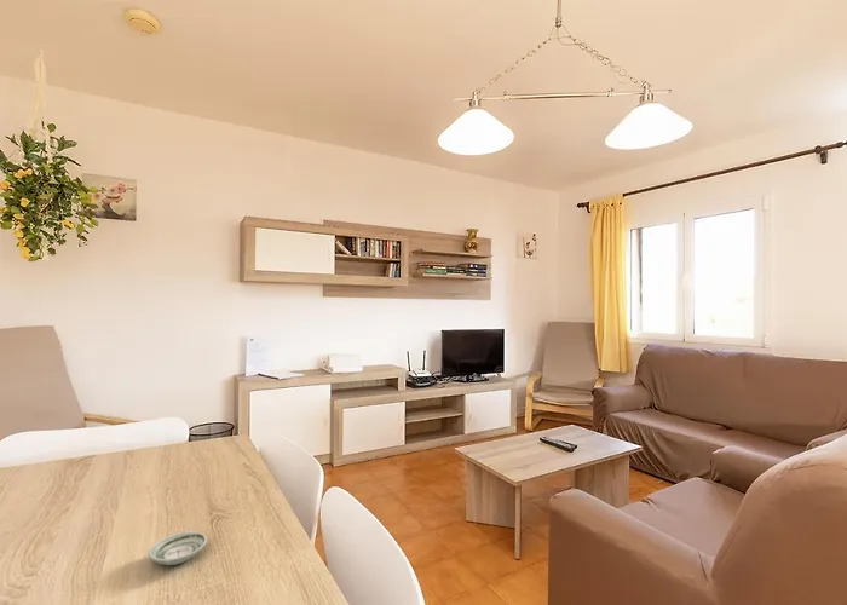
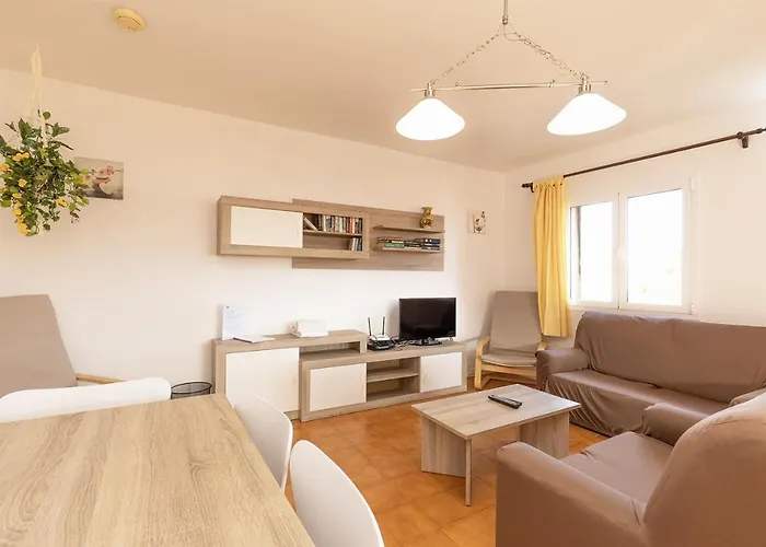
- saucer [146,530,208,566]
